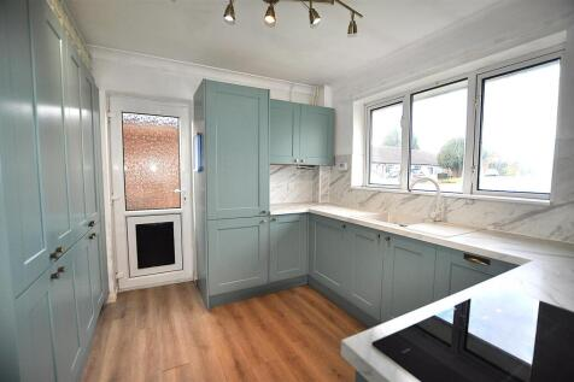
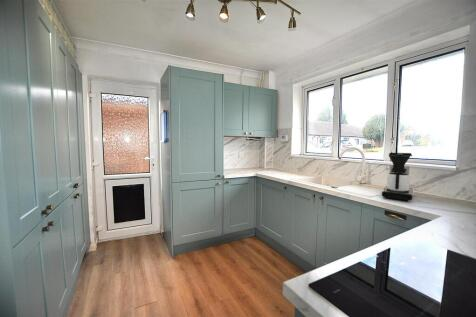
+ coffee maker [381,152,414,202]
